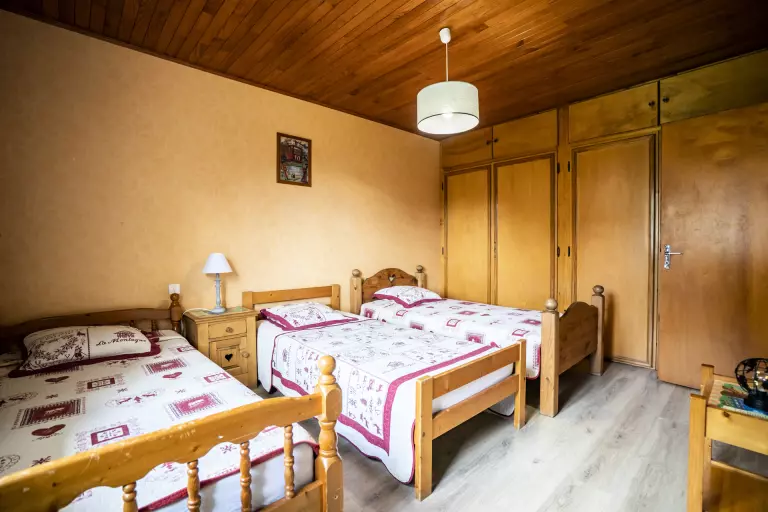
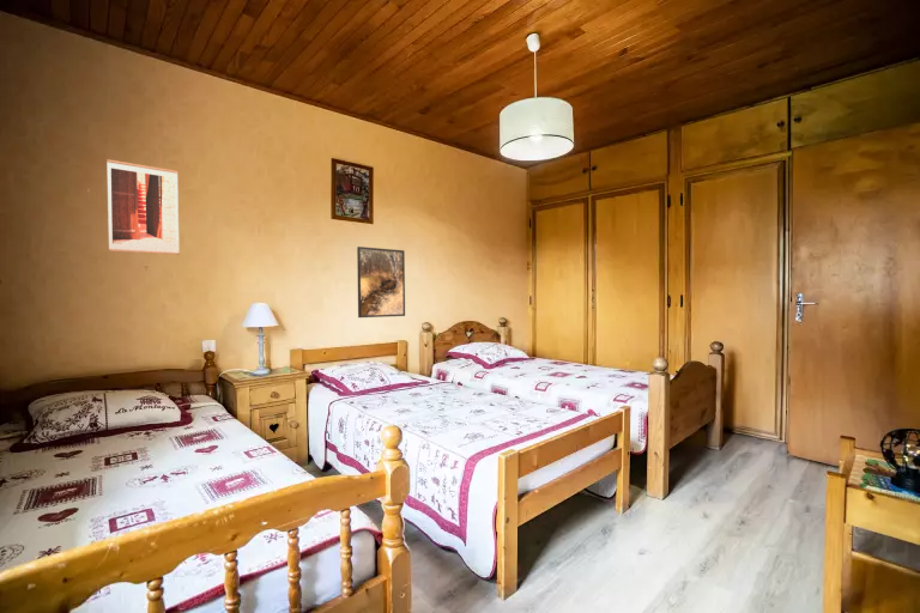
+ wall art [105,158,181,256]
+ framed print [356,245,406,318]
